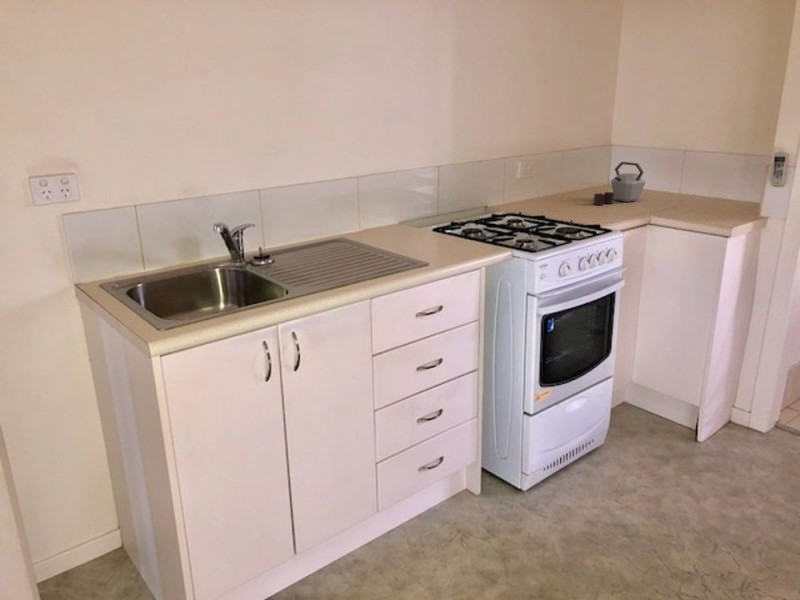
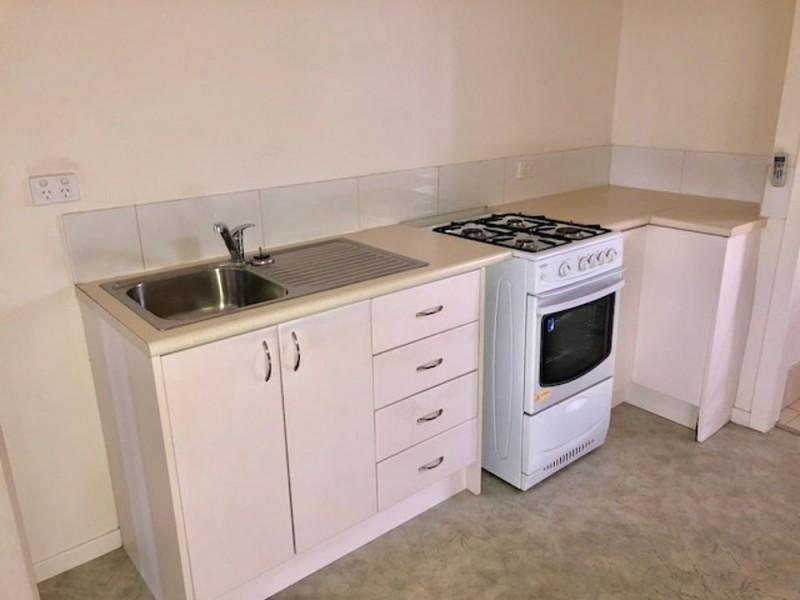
- kettle [592,161,647,206]
